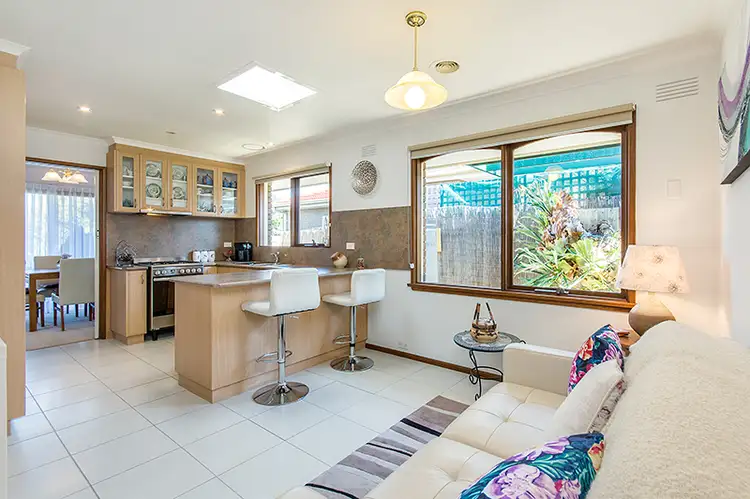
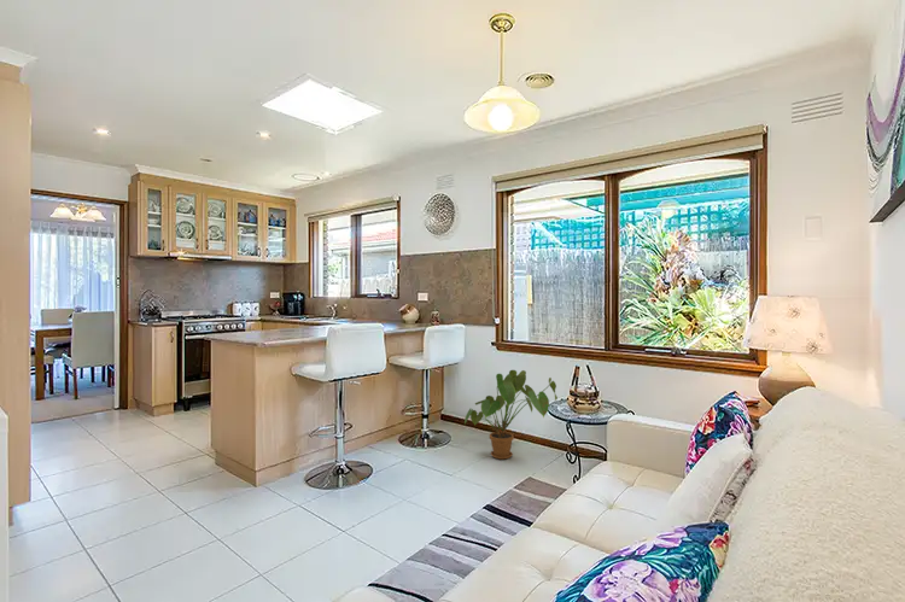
+ house plant [463,369,559,461]
